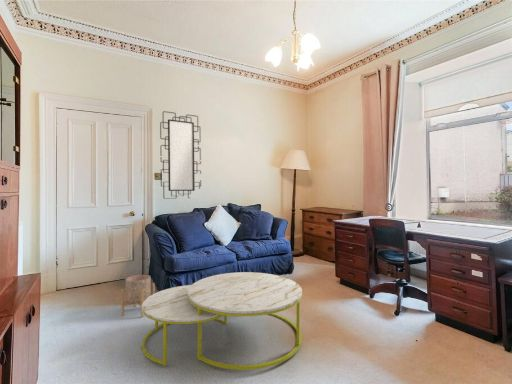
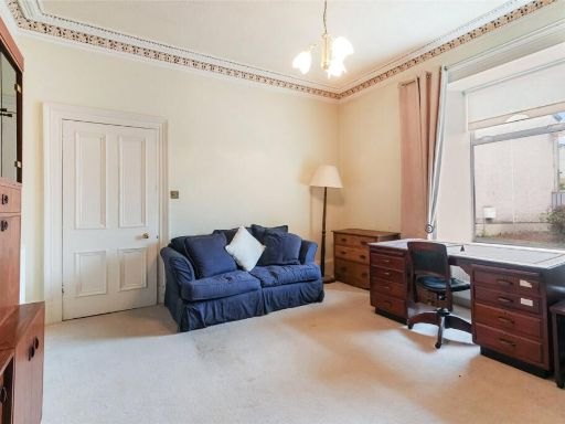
- mirror [159,110,202,200]
- planter [120,274,156,318]
- coffee table [141,271,303,371]
